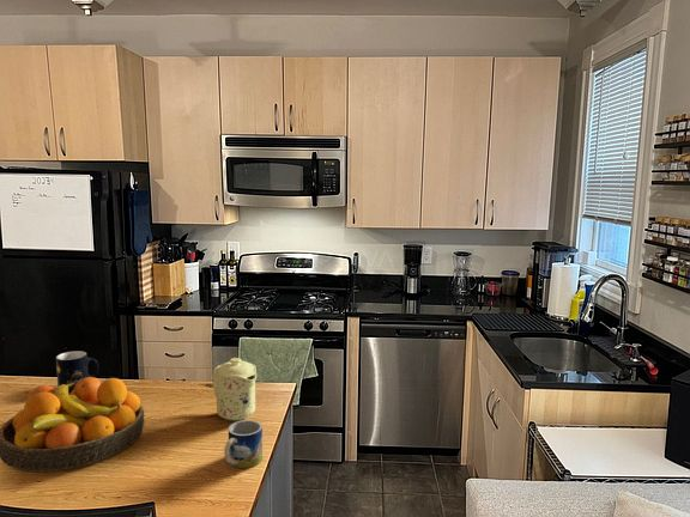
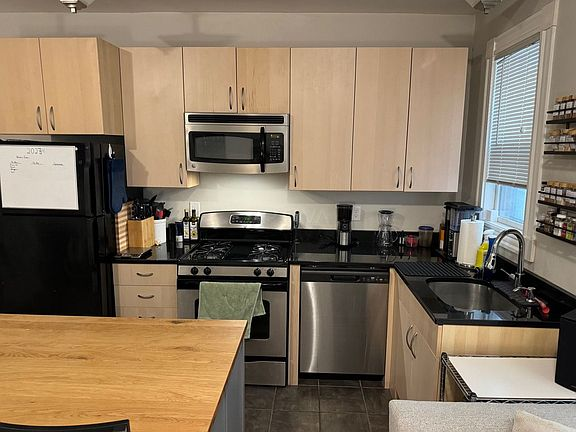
- mug [55,351,99,394]
- mug [223,419,264,469]
- fruit bowl [0,377,145,473]
- mug [212,357,258,422]
